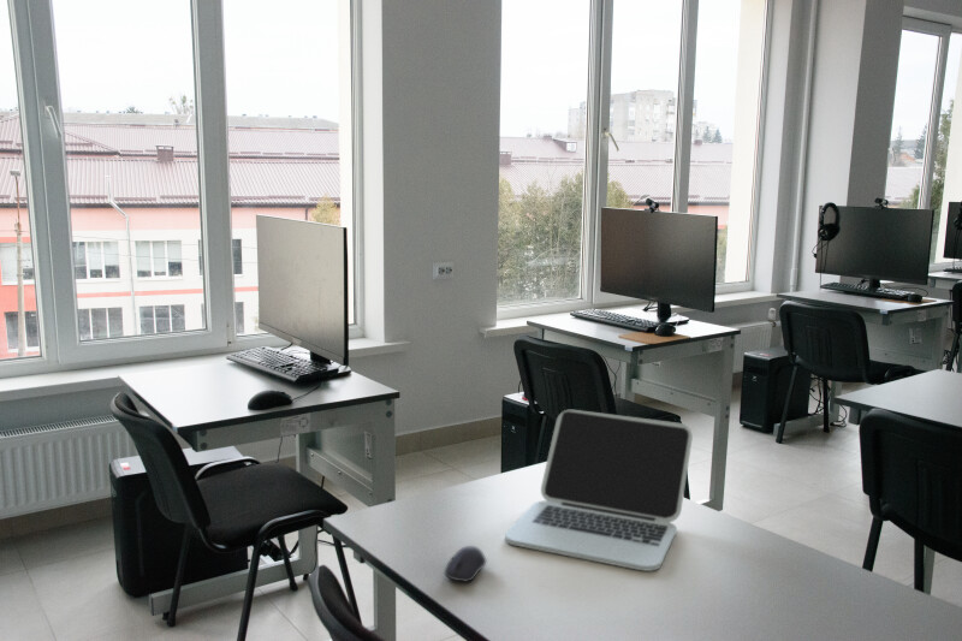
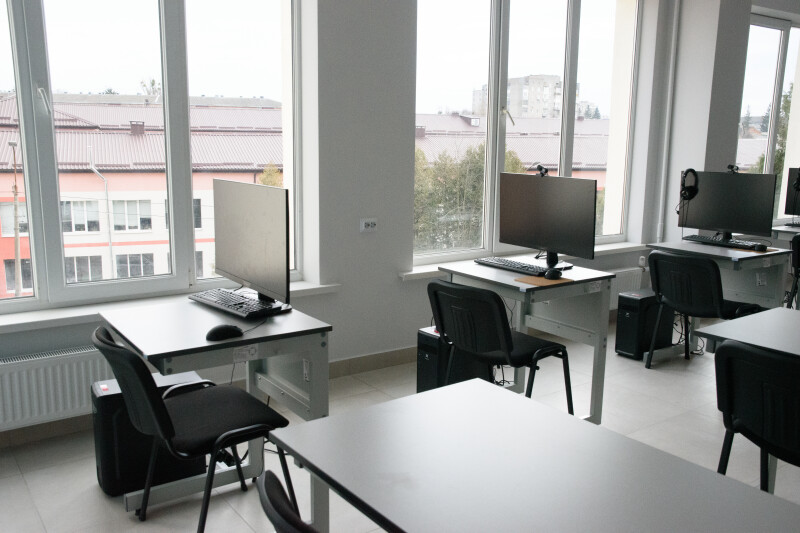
- computer mouse [443,545,488,583]
- laptop [504,409,694,572]
